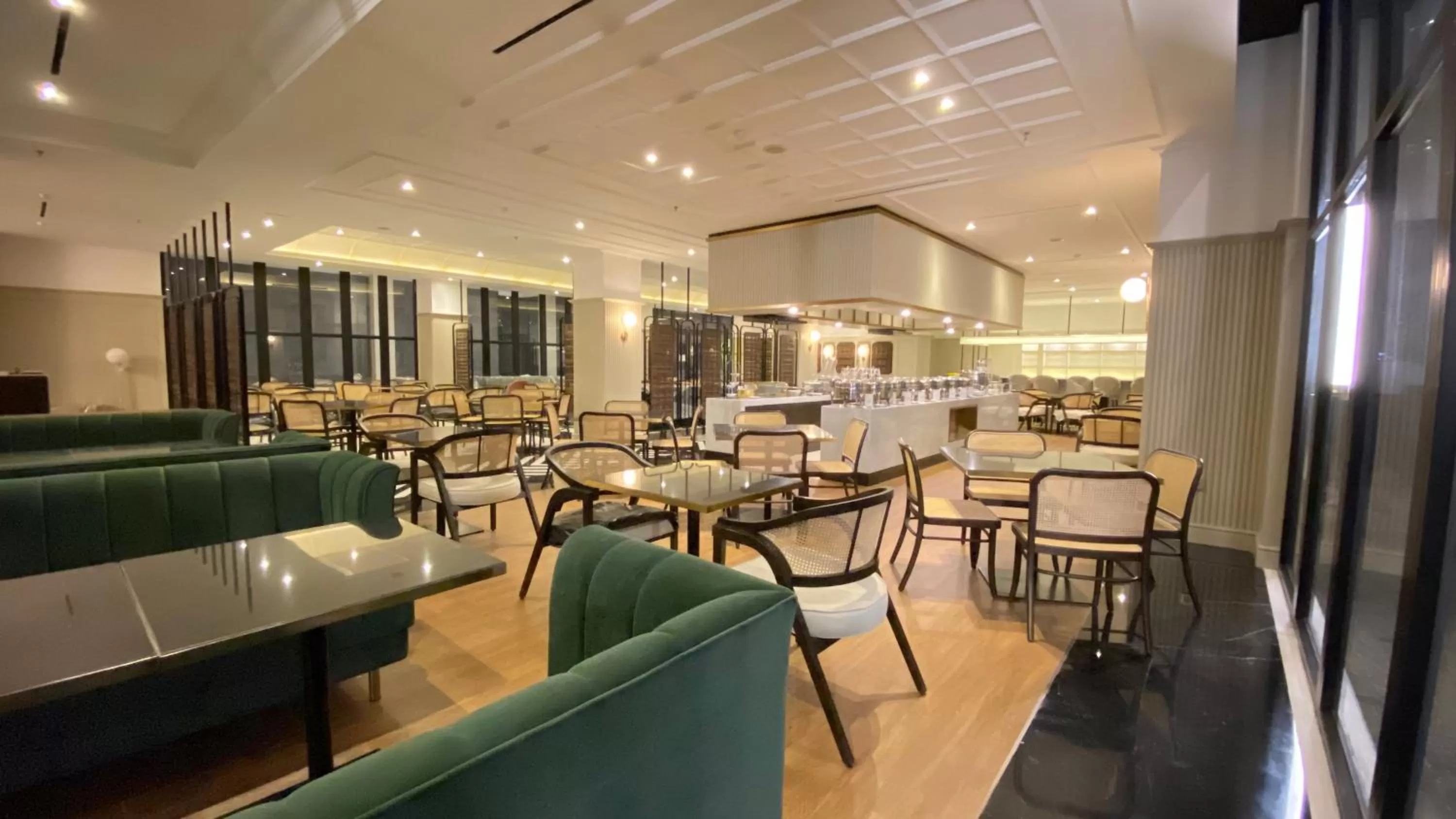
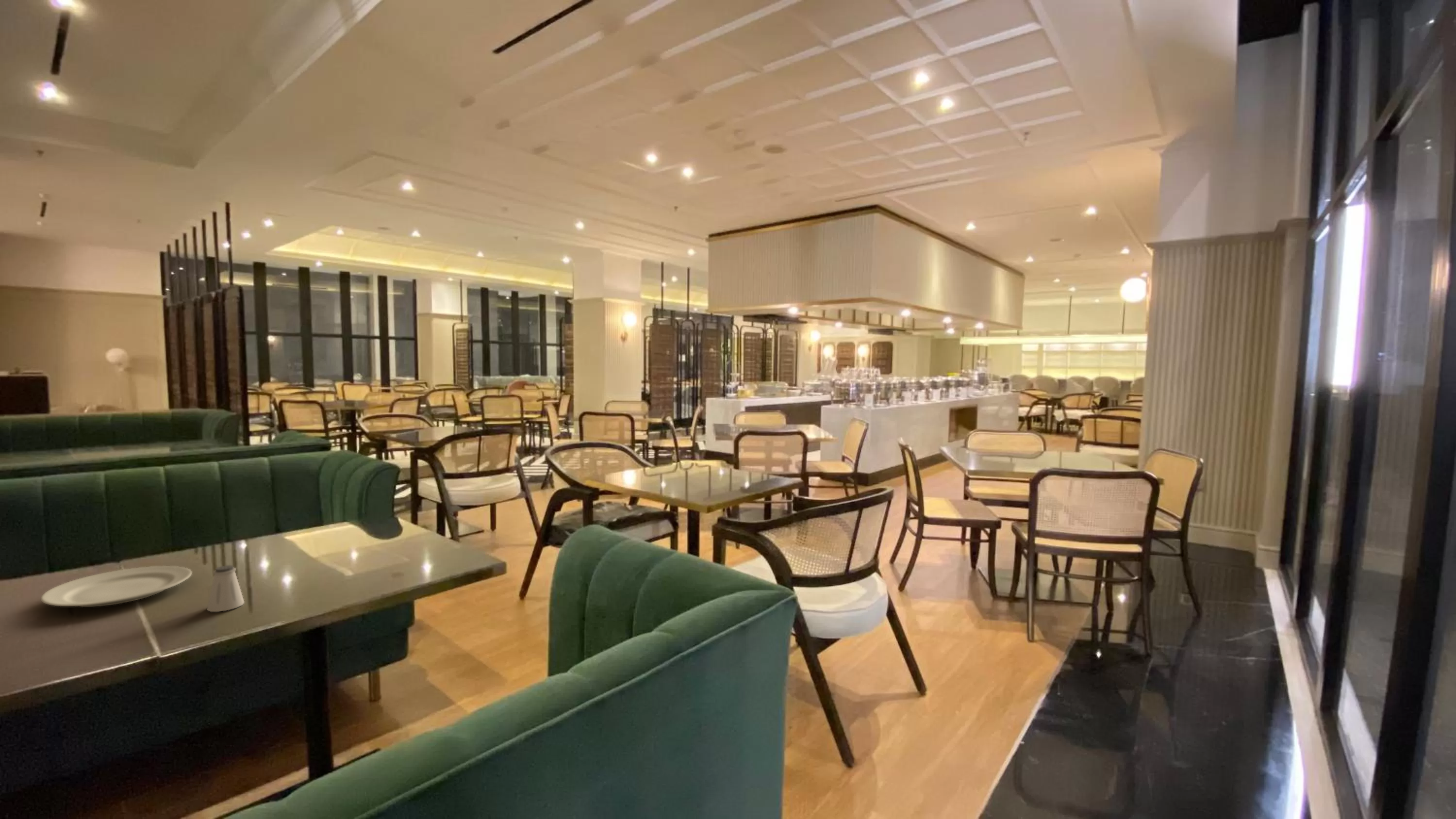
+ saltshaker [206,565,245,612]
+ chinaware [40,565,192,607]
